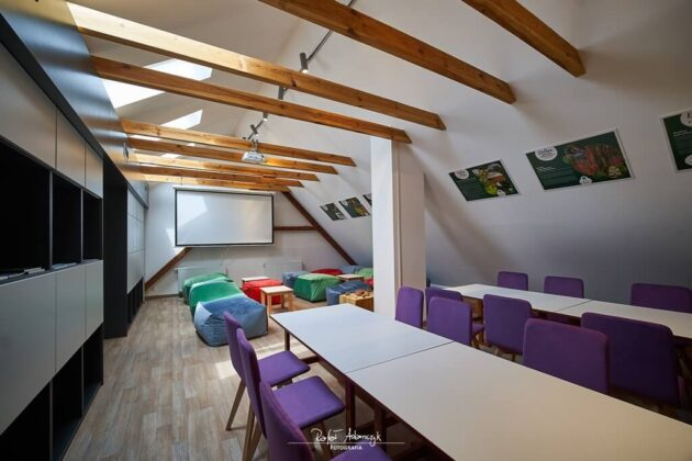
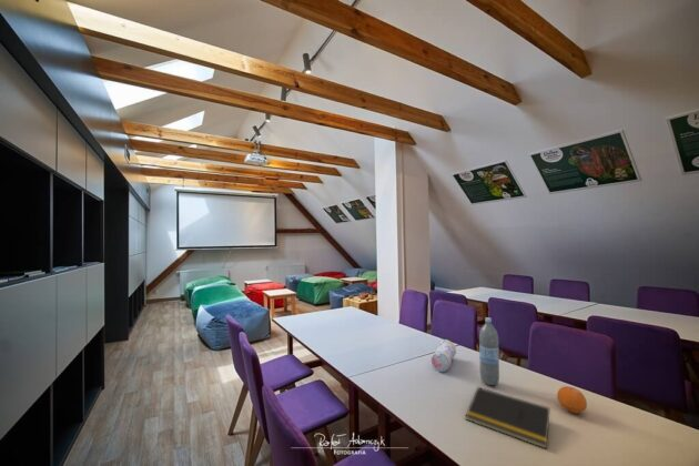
+ notepad [465,386,551,450]
+ fruit [556,385,588,415]
+ pencil case [430,338,457,373]
+ water bottle [478,316,500,386]
